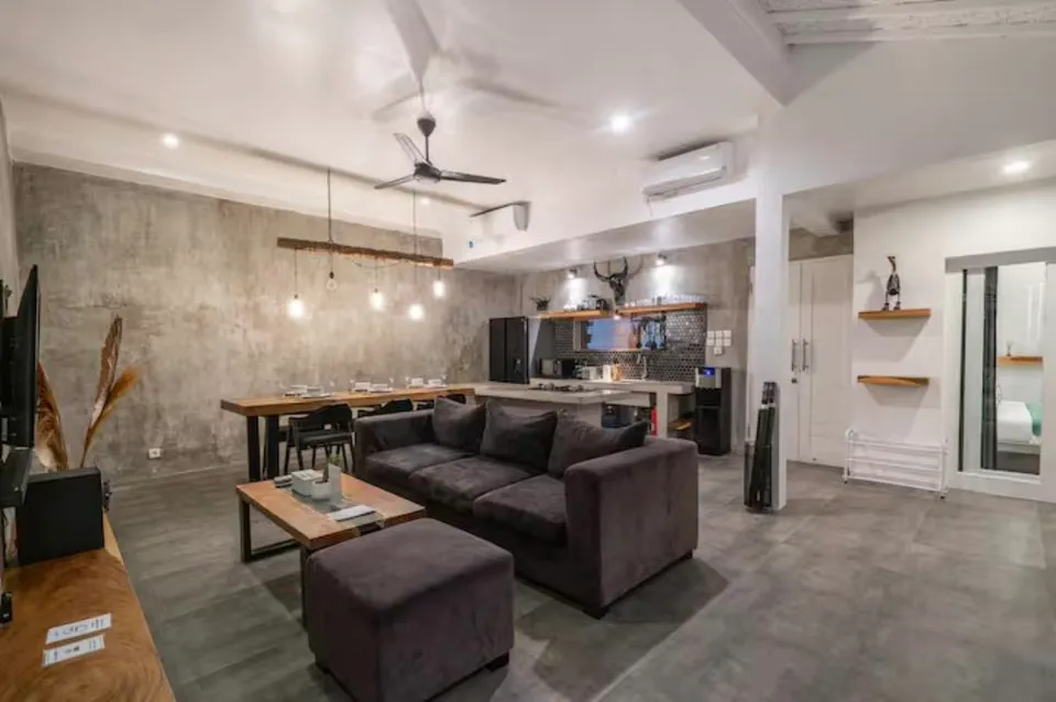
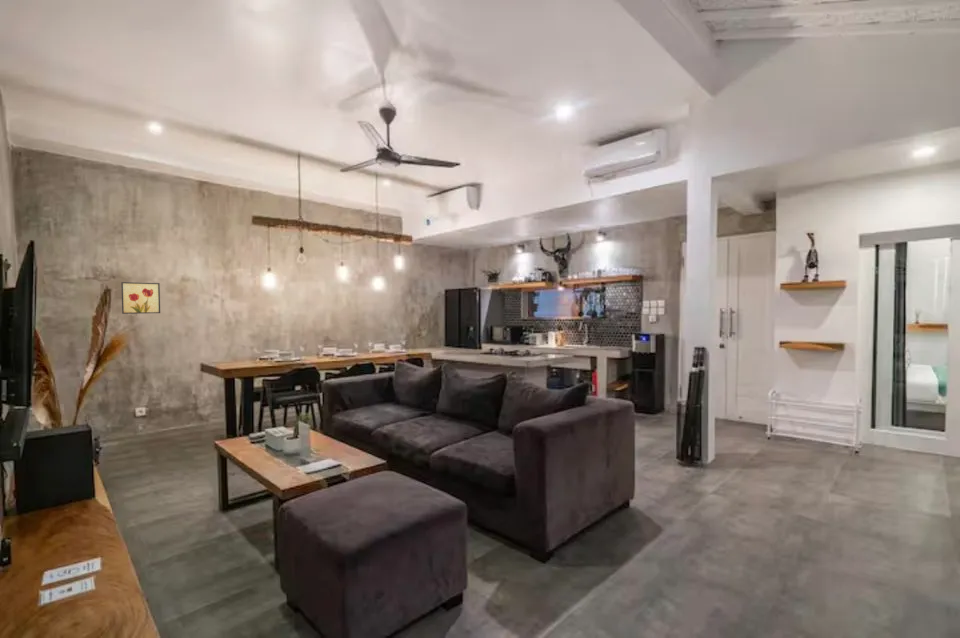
+ wall art [120,281,161,315]
